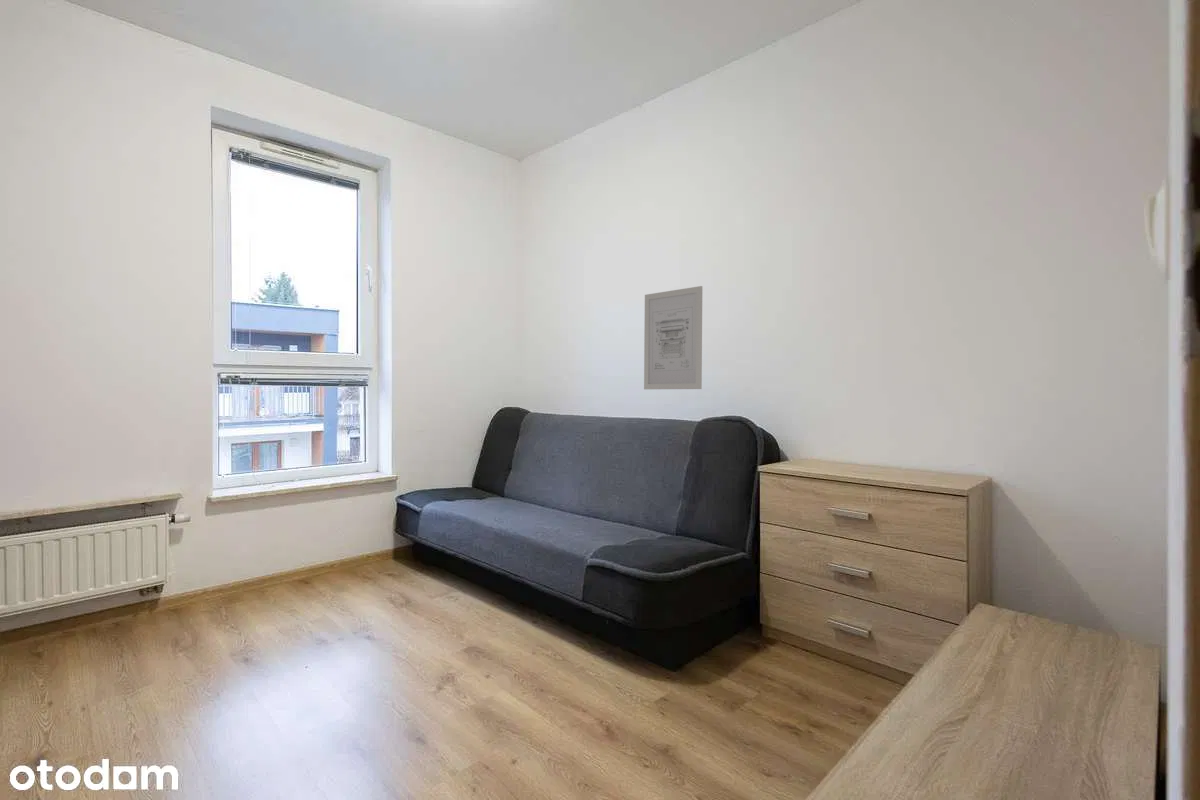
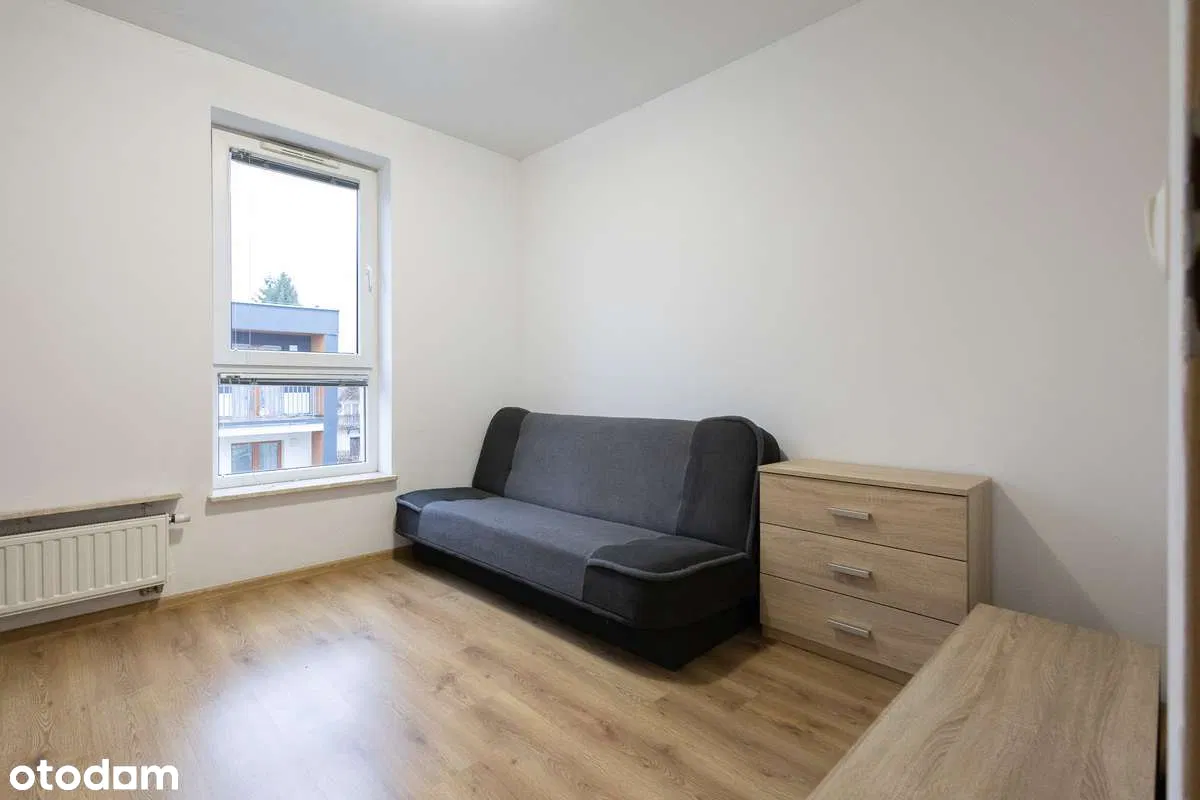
- wall art [643,285,703,390]
